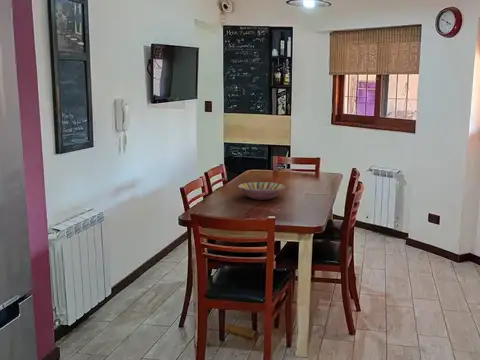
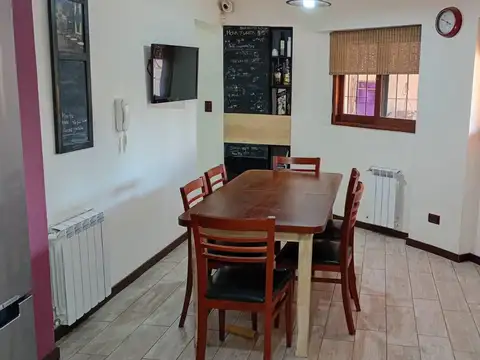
- serving bowl [237,181,286,201]
